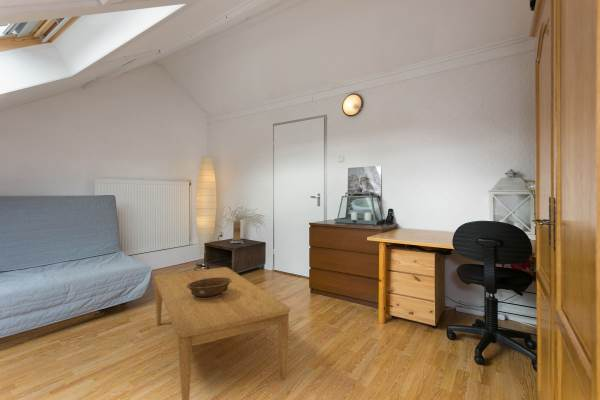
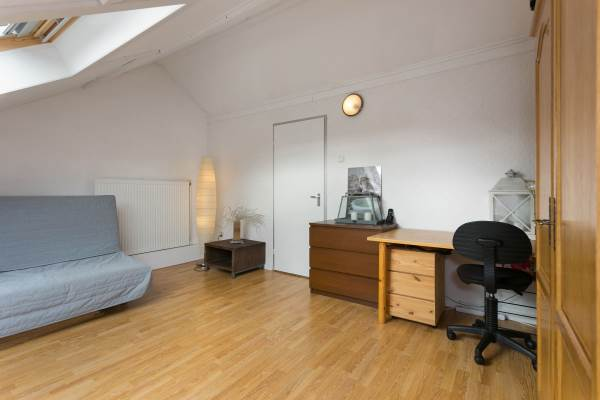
- decorative bowl [186,277,232,298]
- coffee table [153,266,291,400]
